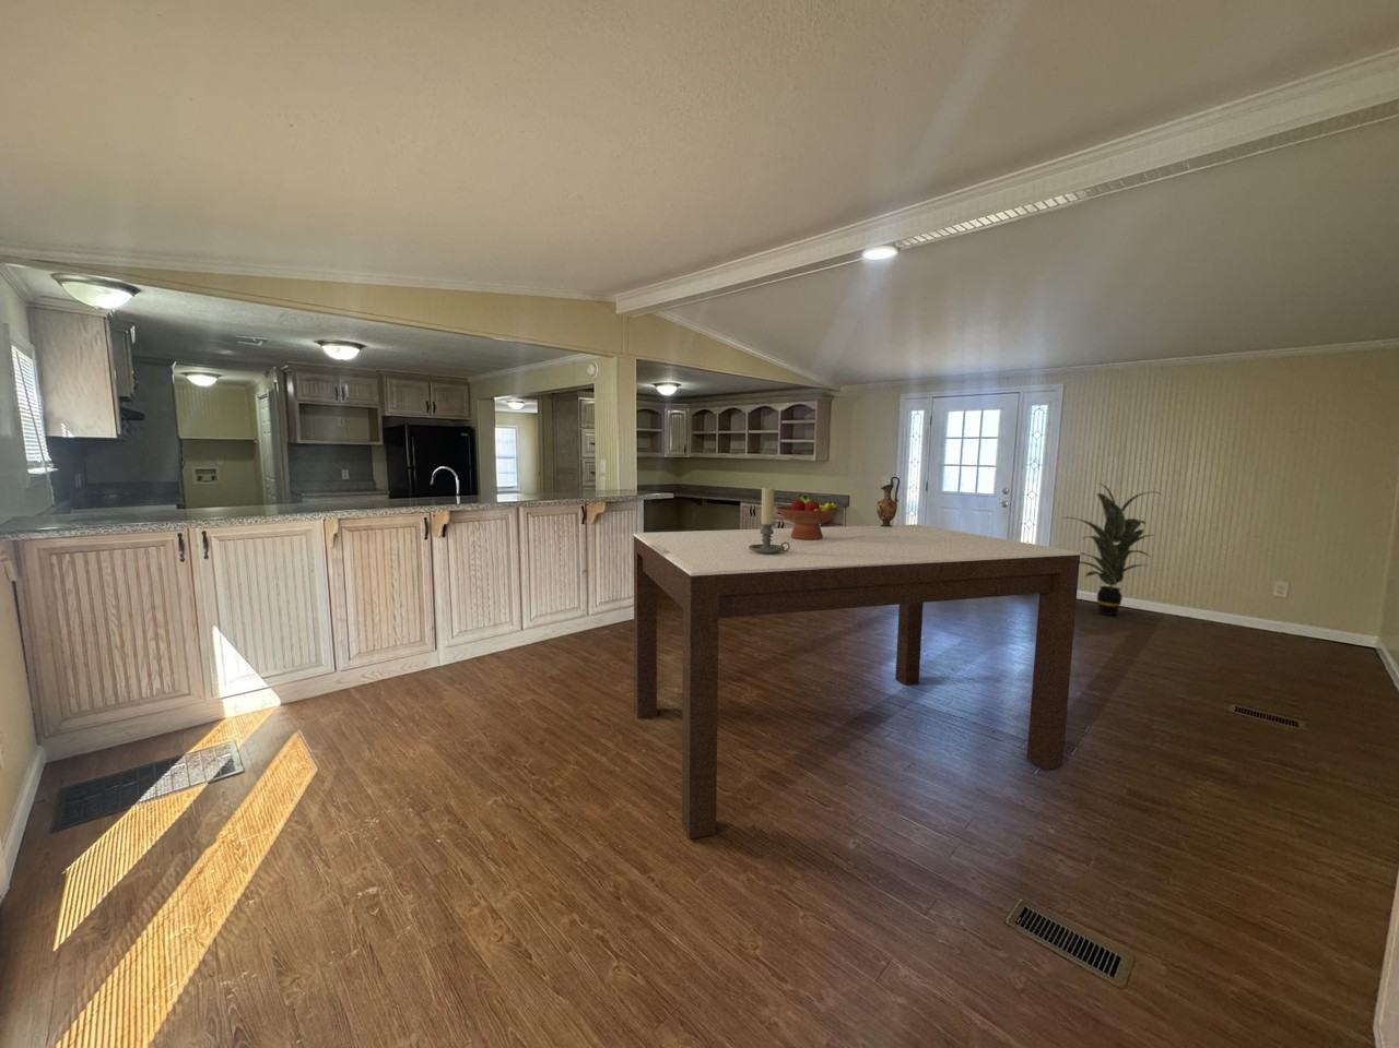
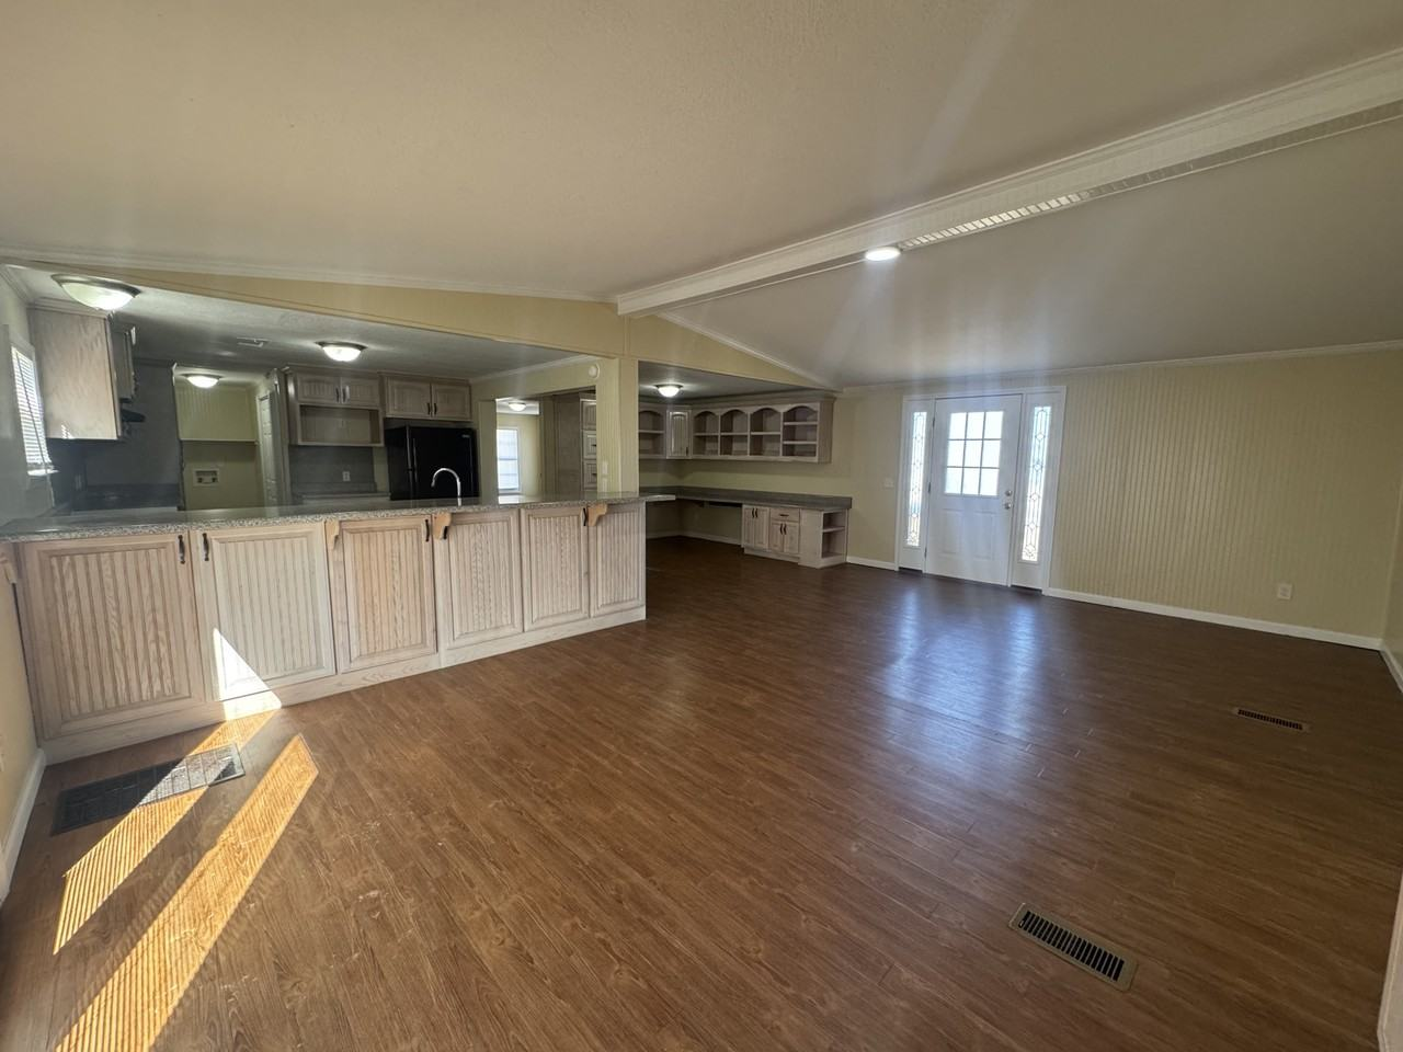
- indoor plant [1062,481,1162,616]
- vase [876,476,901,527]
- dining table [632,523,1081,841]
- candle holder [749,485,790,555]
- fruit bowl [774,493,842,541]
